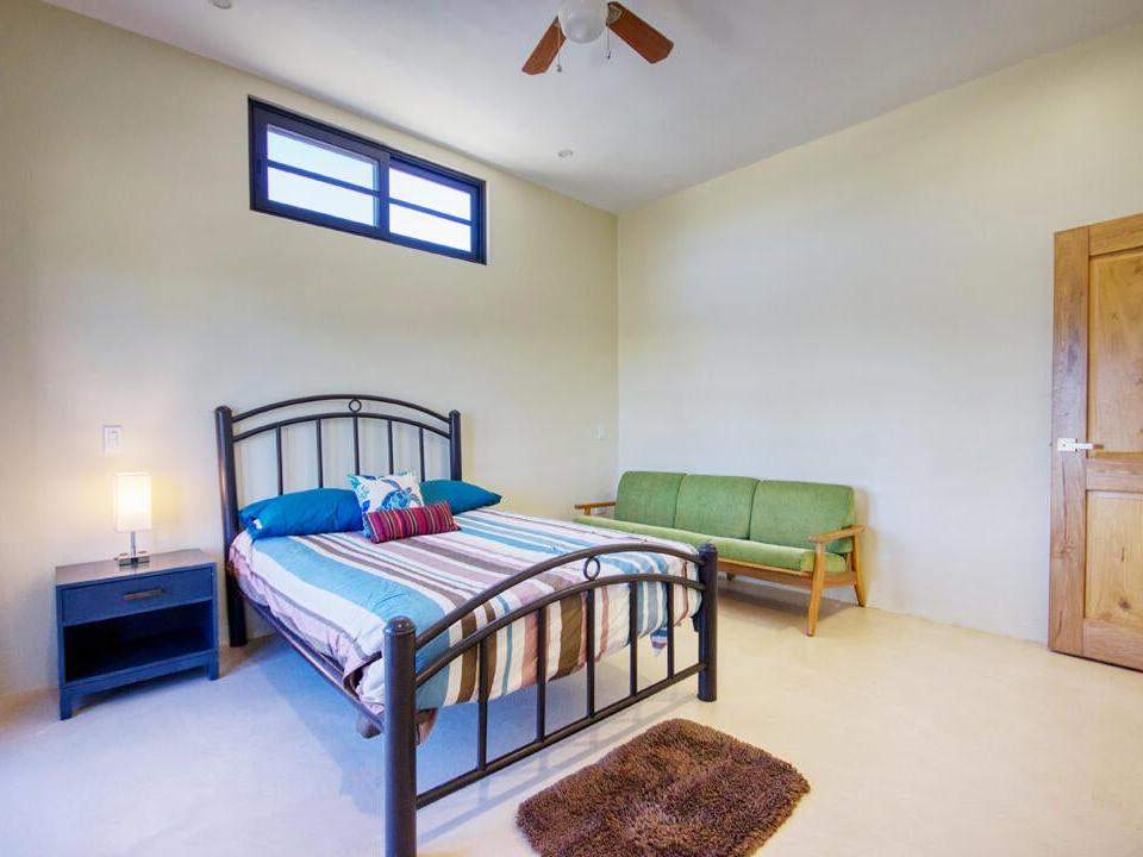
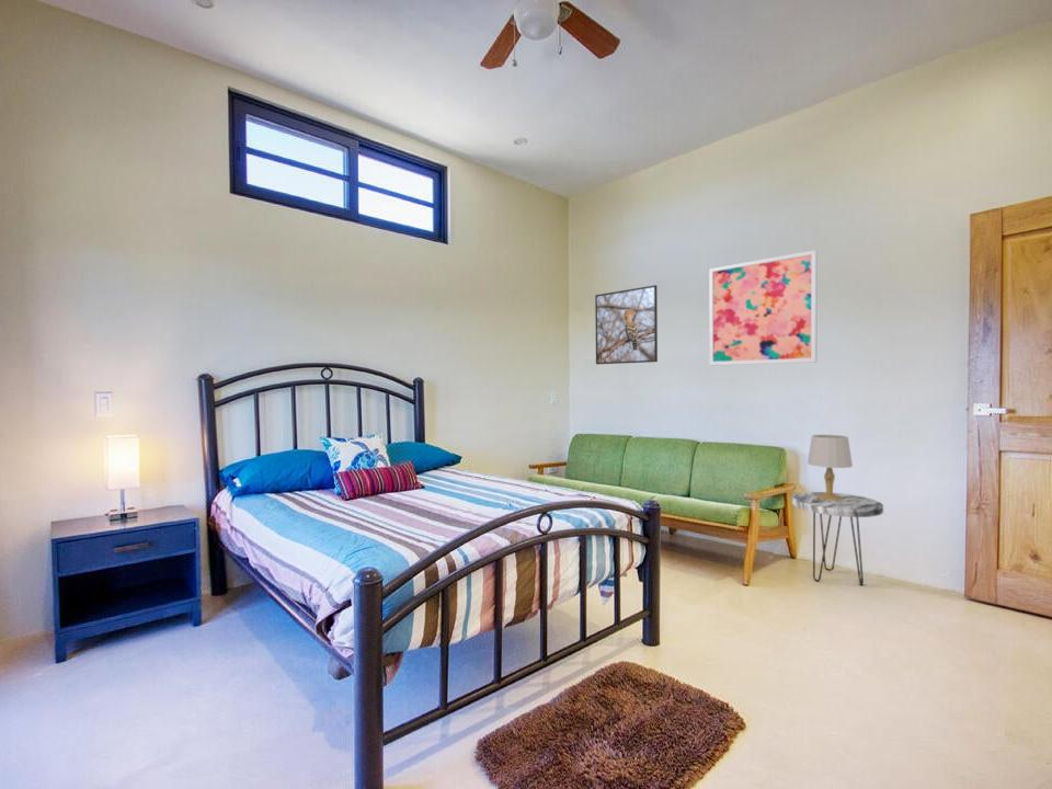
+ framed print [594,284,659,365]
+ wall art [708,249,819,366]
+ side table [790,491,884,586]
+ table lamp [807,434,854,501]
